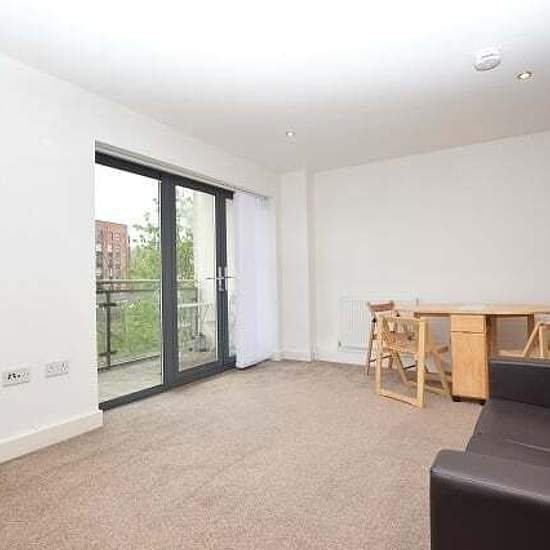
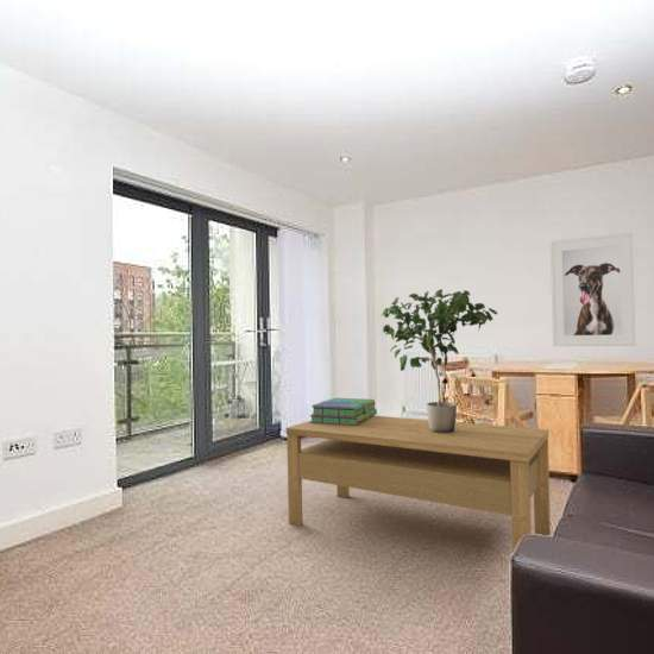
+ coffee table [285,415,552,553]
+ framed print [549,232,636,347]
+ potted plant [381,288,499,433]
+ stack of books [309,397,378,426]
